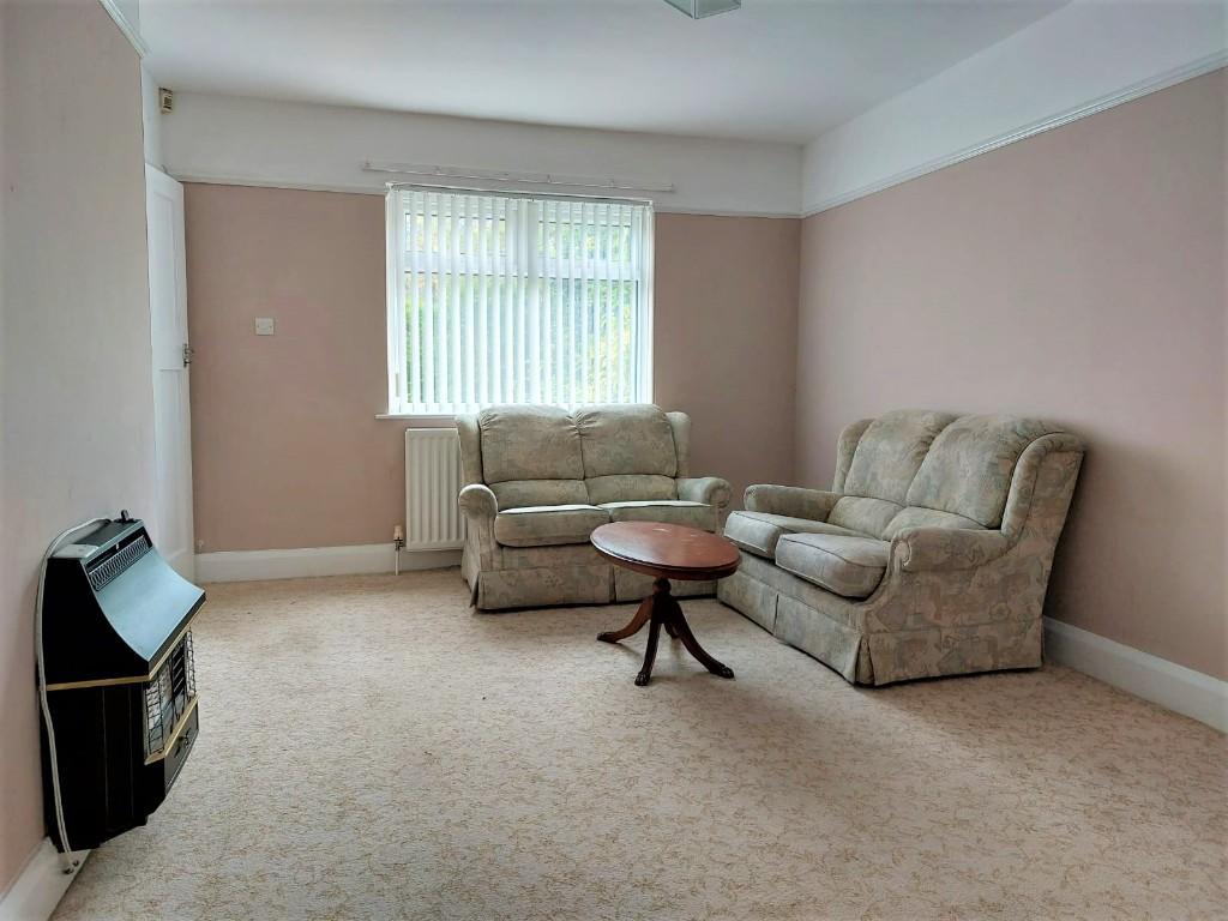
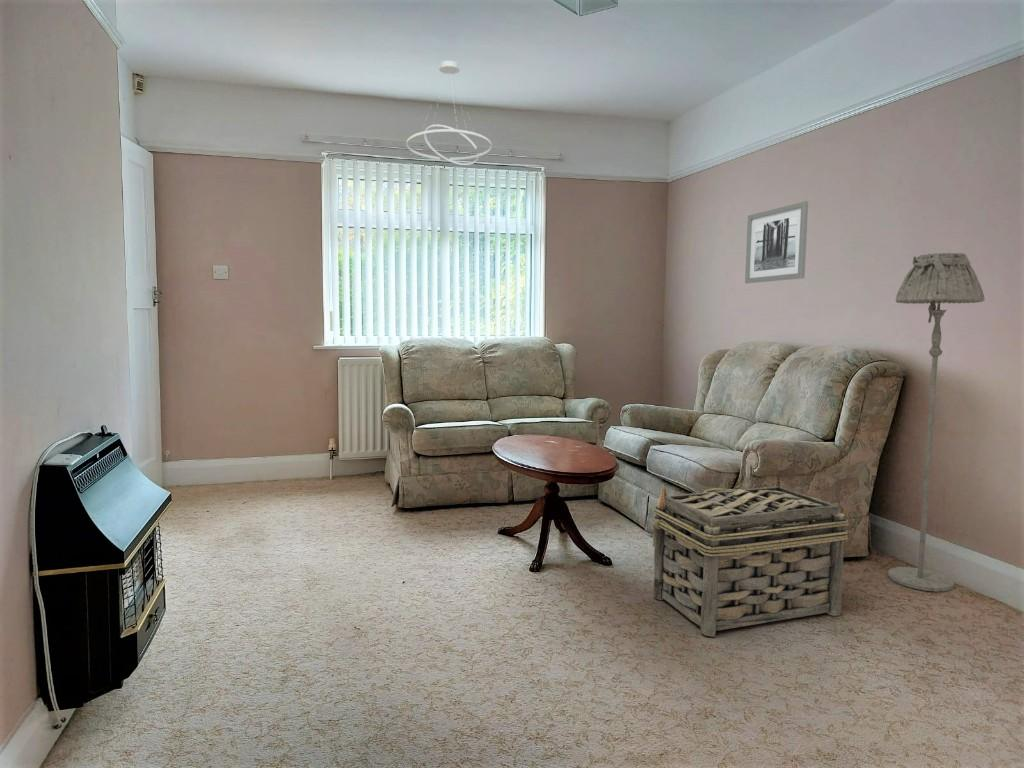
+ floor lamp [887,252,986,593]
+ basket [652,475,849,638]
+ wall art [744,200,809,284]
+ ceiling light fixture [405,60,493,166]
